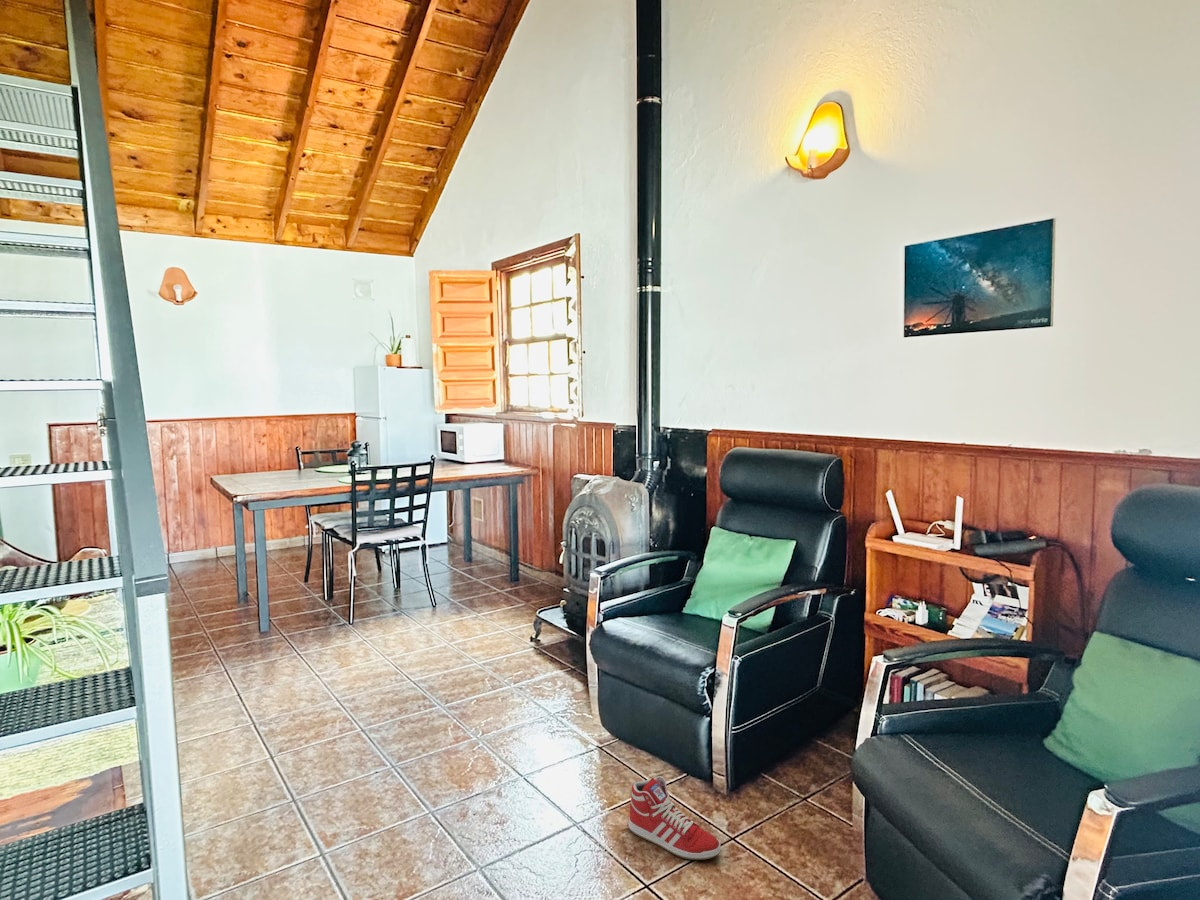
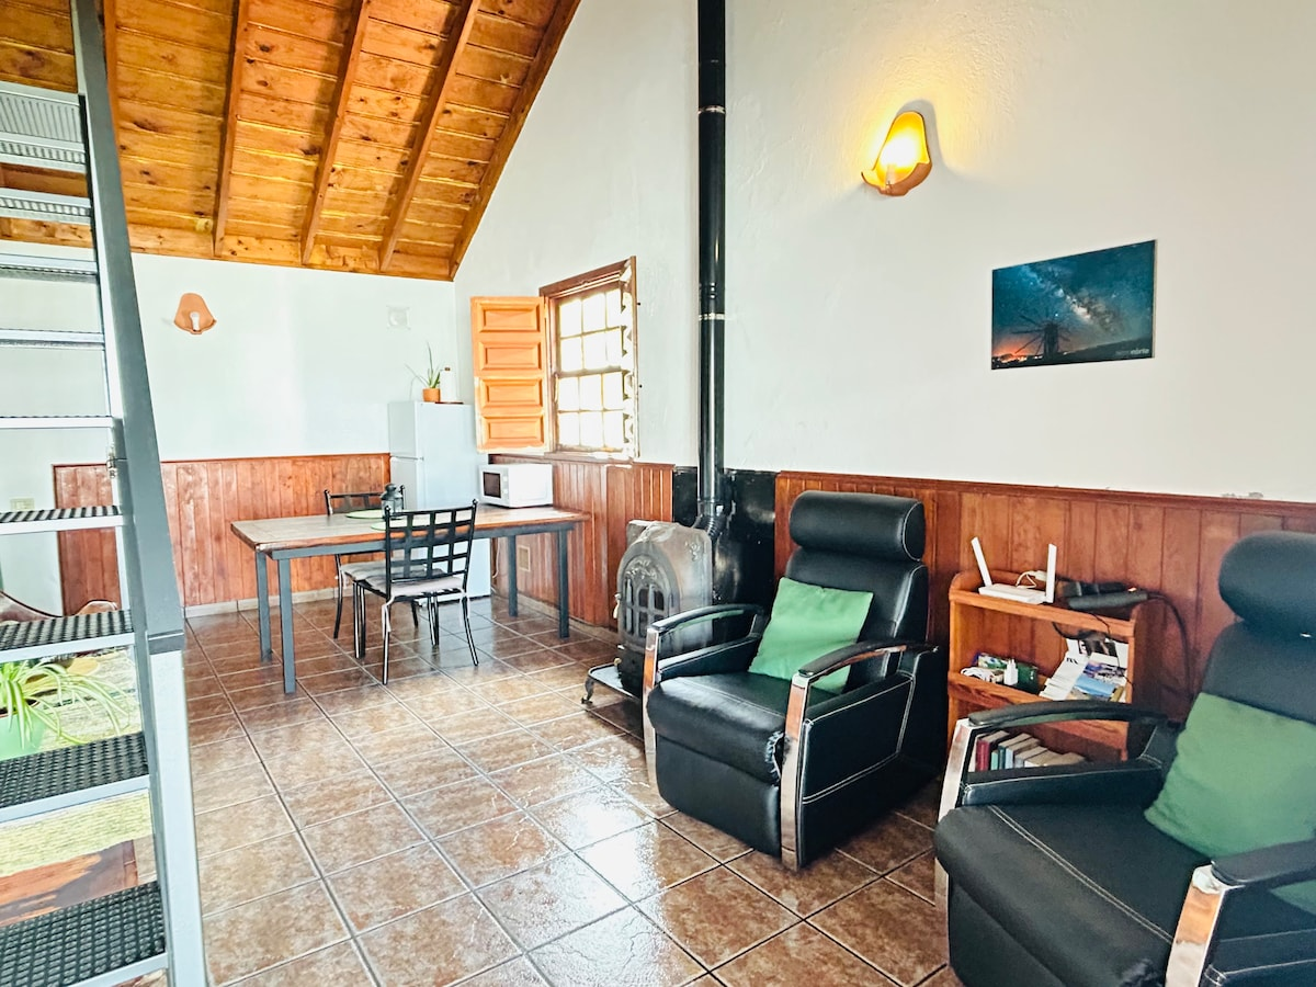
- sneaker [628,775,722,861]
